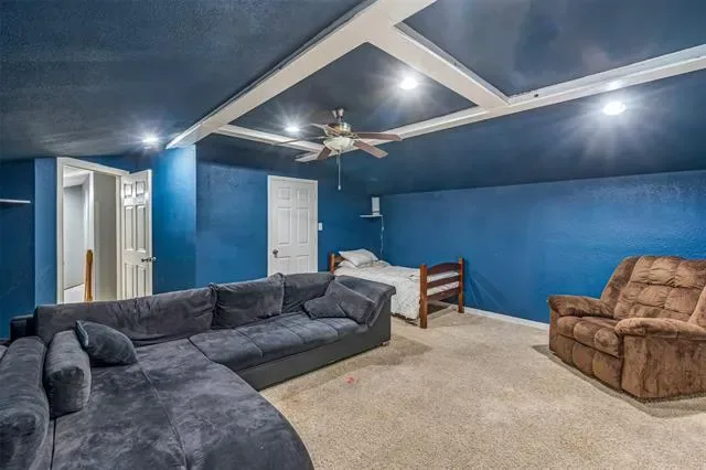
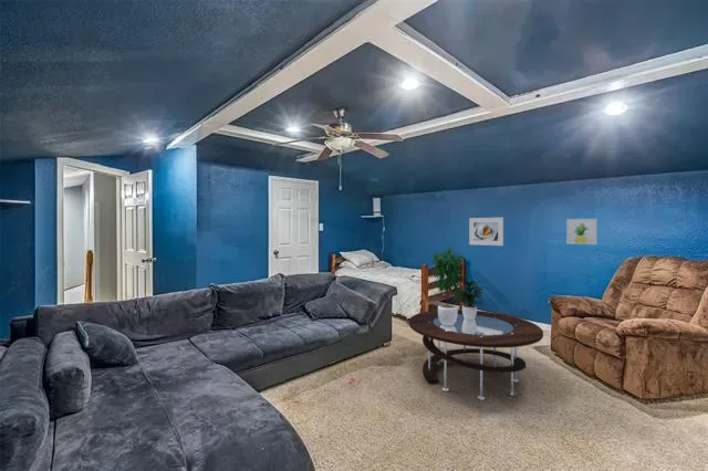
+ wall art [565,218,598,245]
+ coffee table [408,308,544,401]
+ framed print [468,217,504,247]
+ potted plant [430,244,488,326]
